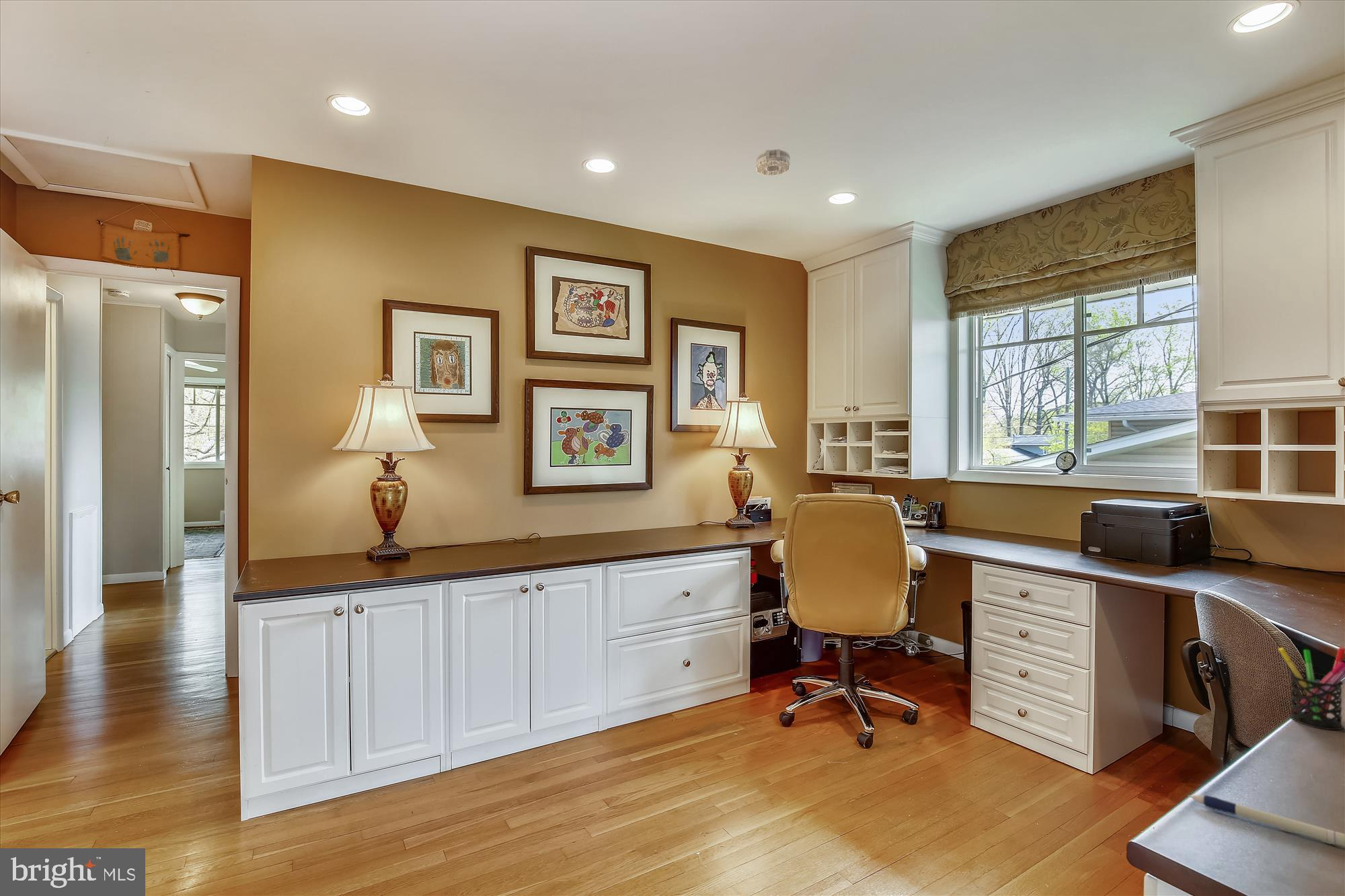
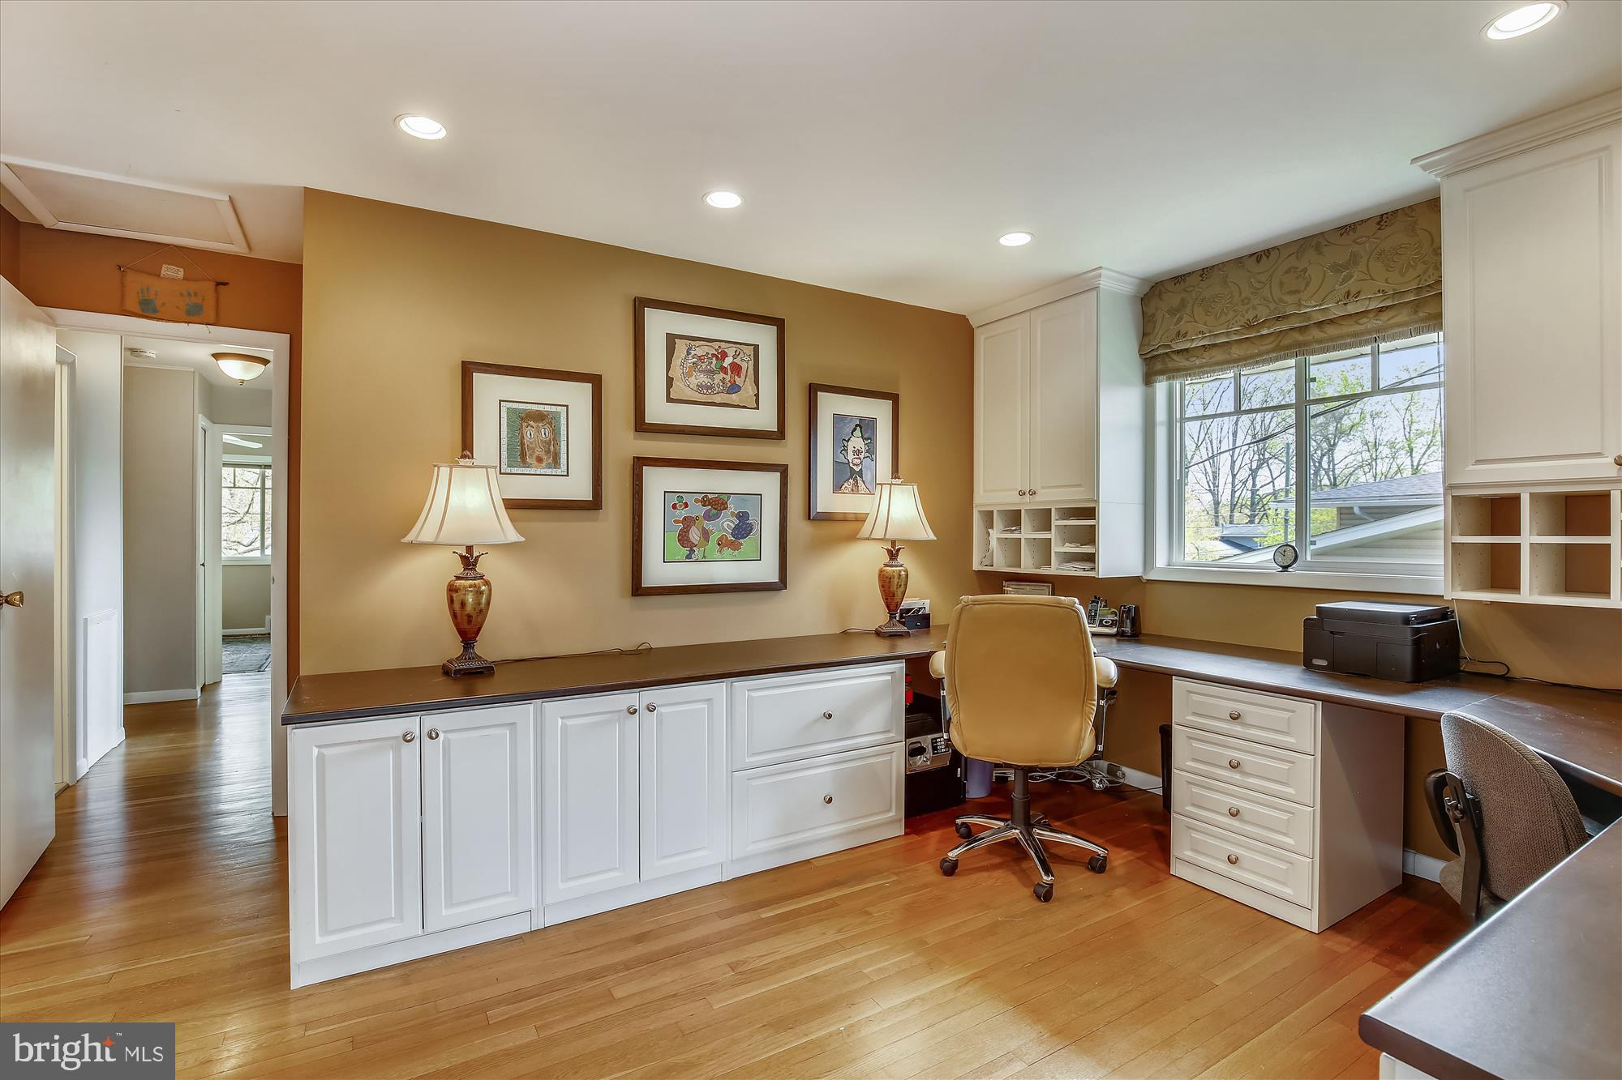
- smoke detector [756,149,791,176]
- pen holder [1277,647,1345,731]
- pen [1188,795,1345,847]
